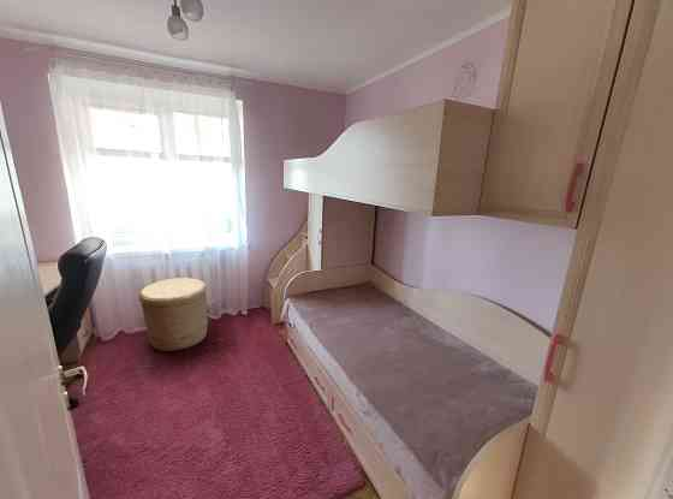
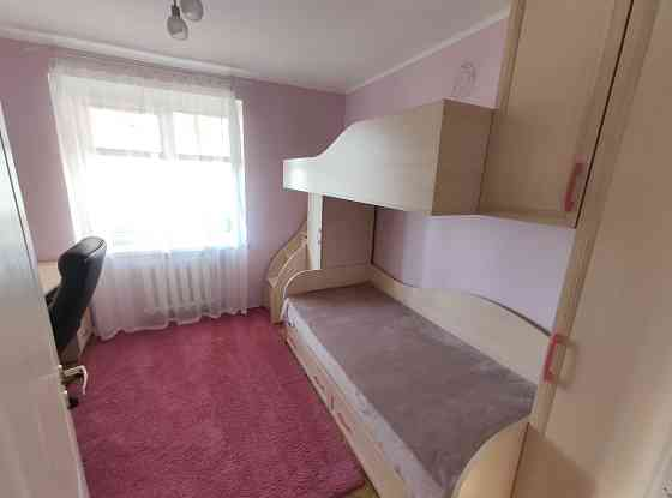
- basket [138,277,209,352]
